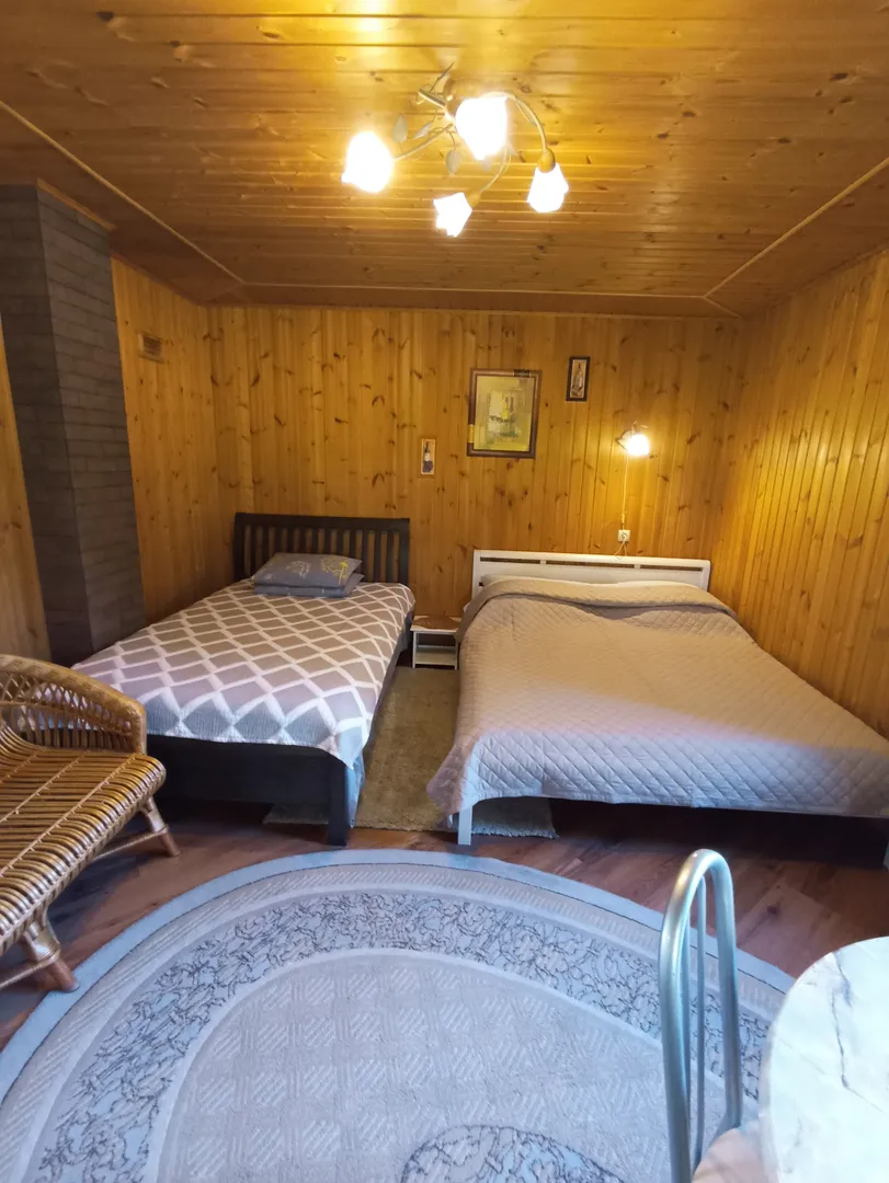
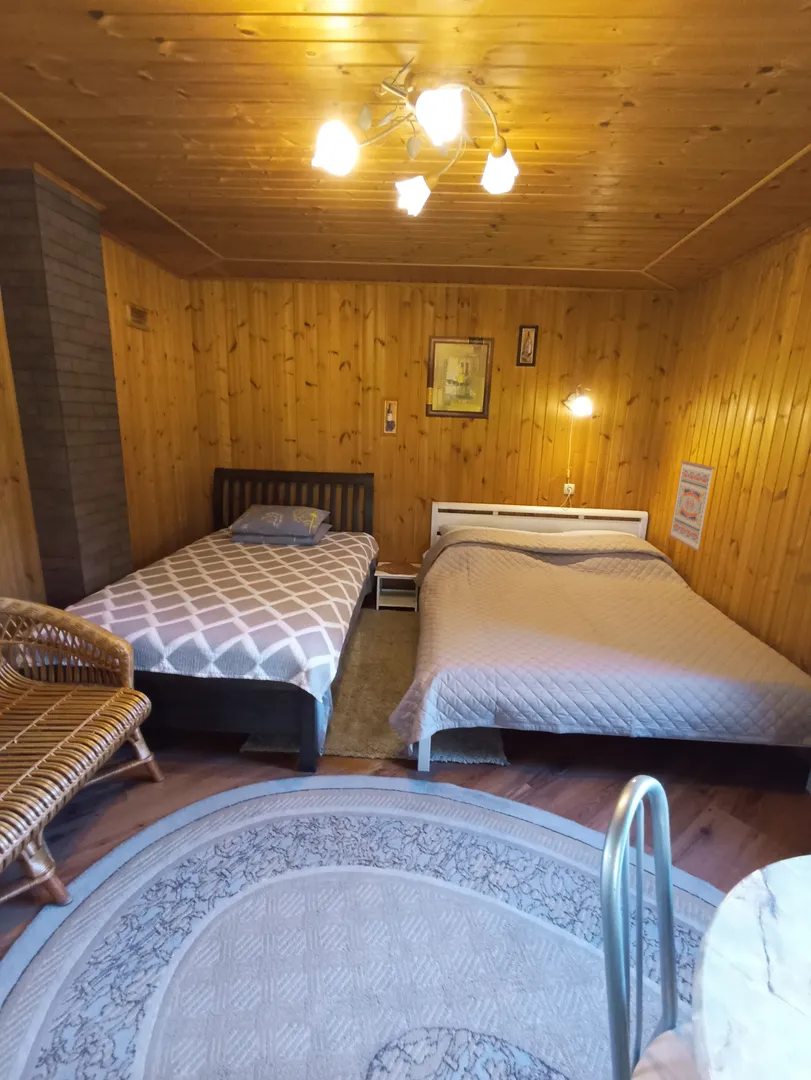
+ wall art [667,460,716,552]
